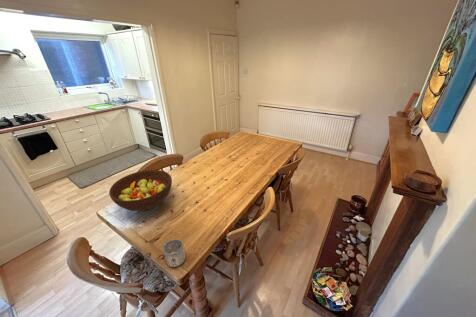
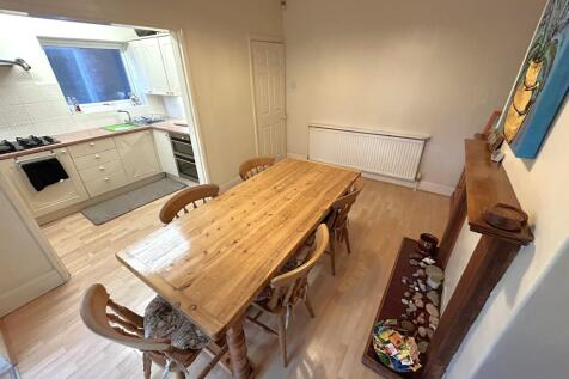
- fruit bowl [108,169,173,212]
- mug [162,238,186,268]
